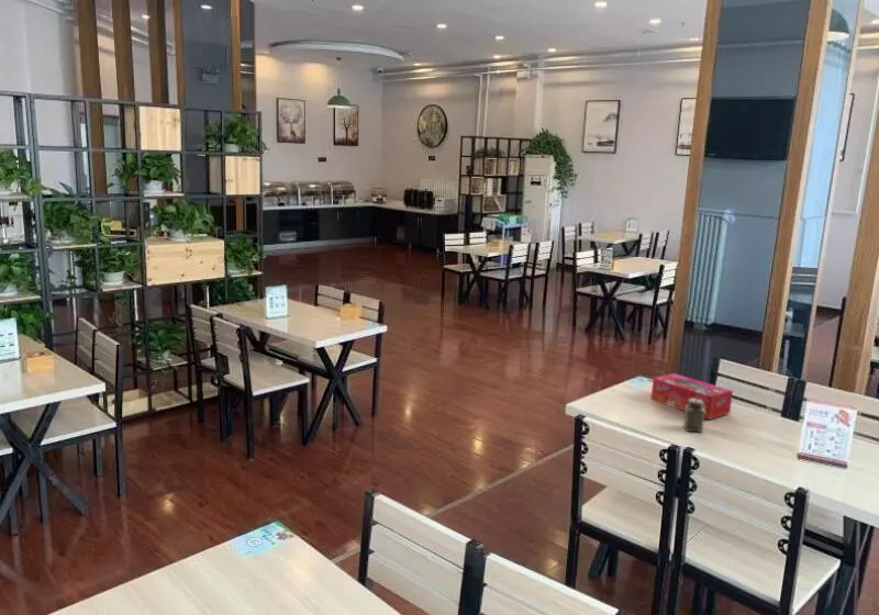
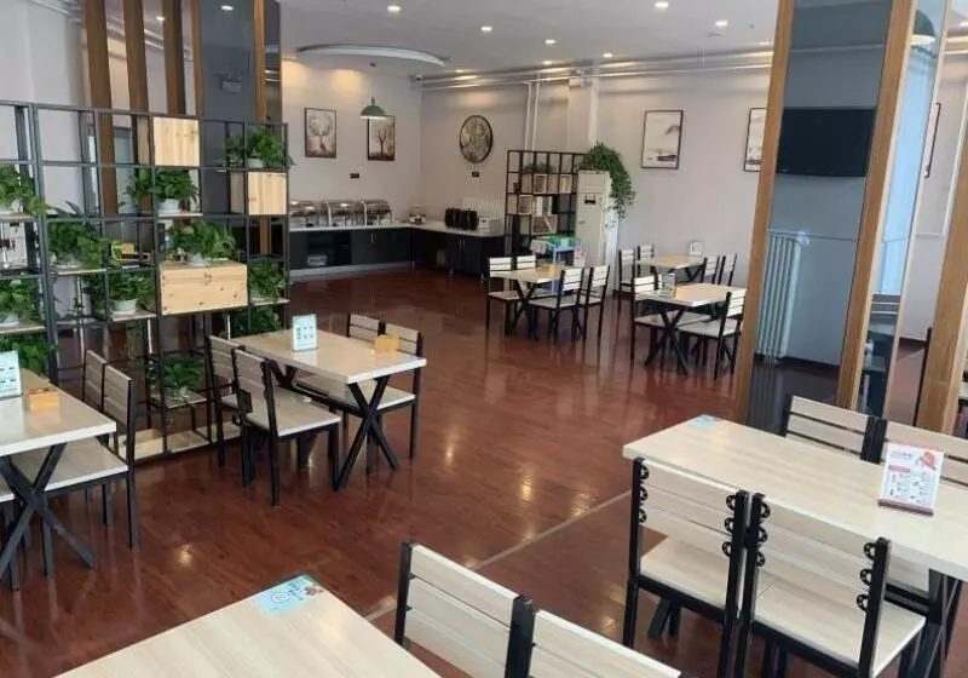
- tissue box [649,372,734,421]
- salt shaker [682,399,705,434]
